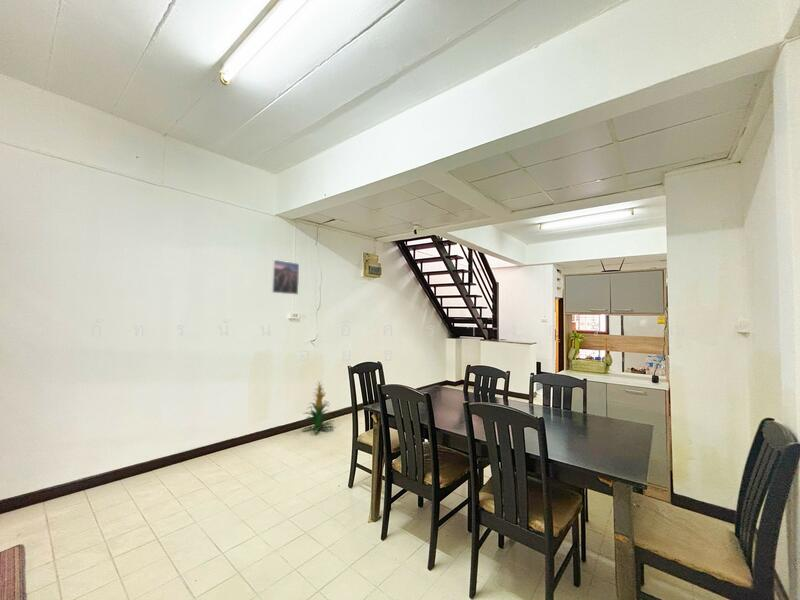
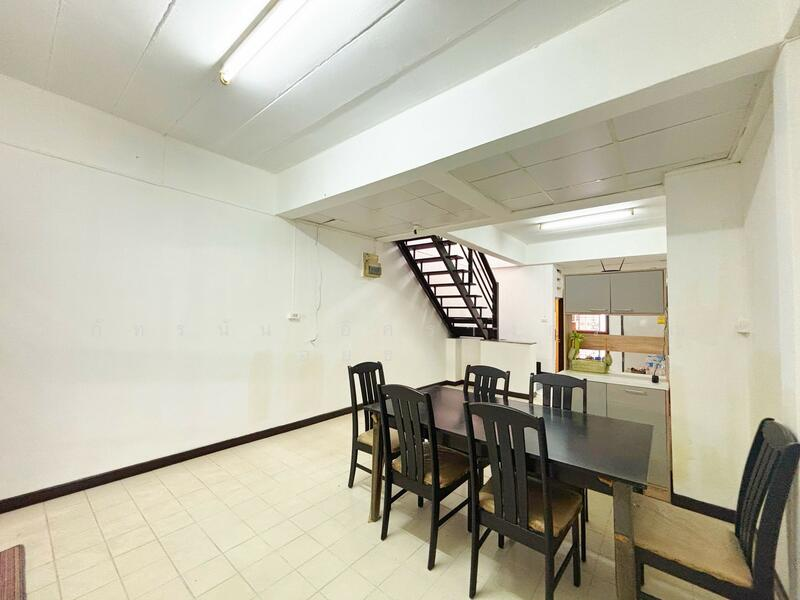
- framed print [270,259,300,296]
- indoor plant [300,380,335,435]
